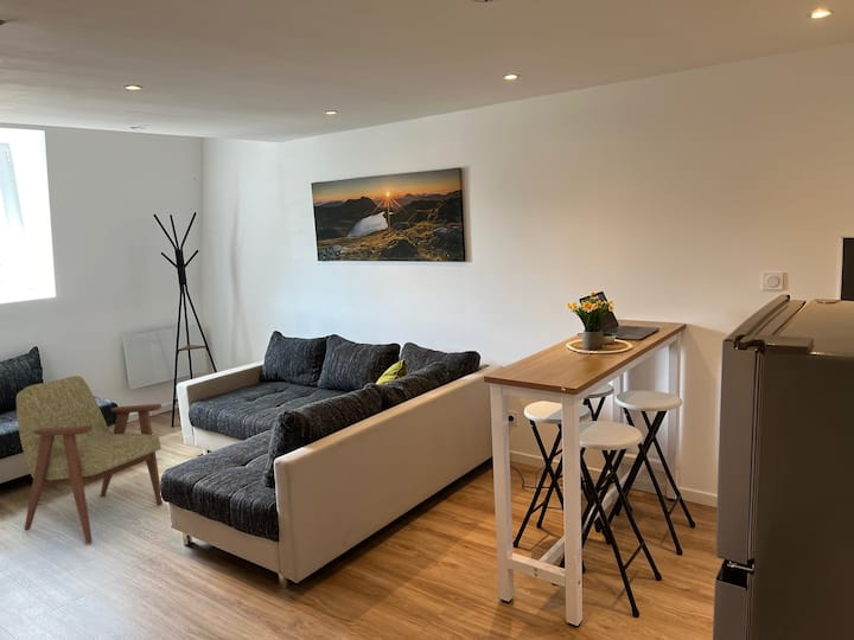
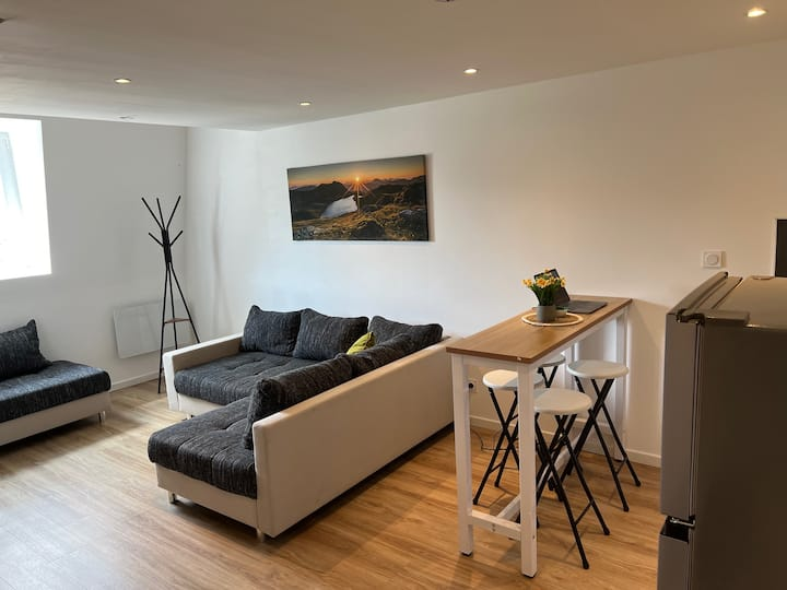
- armchair [15,375,164,544]
